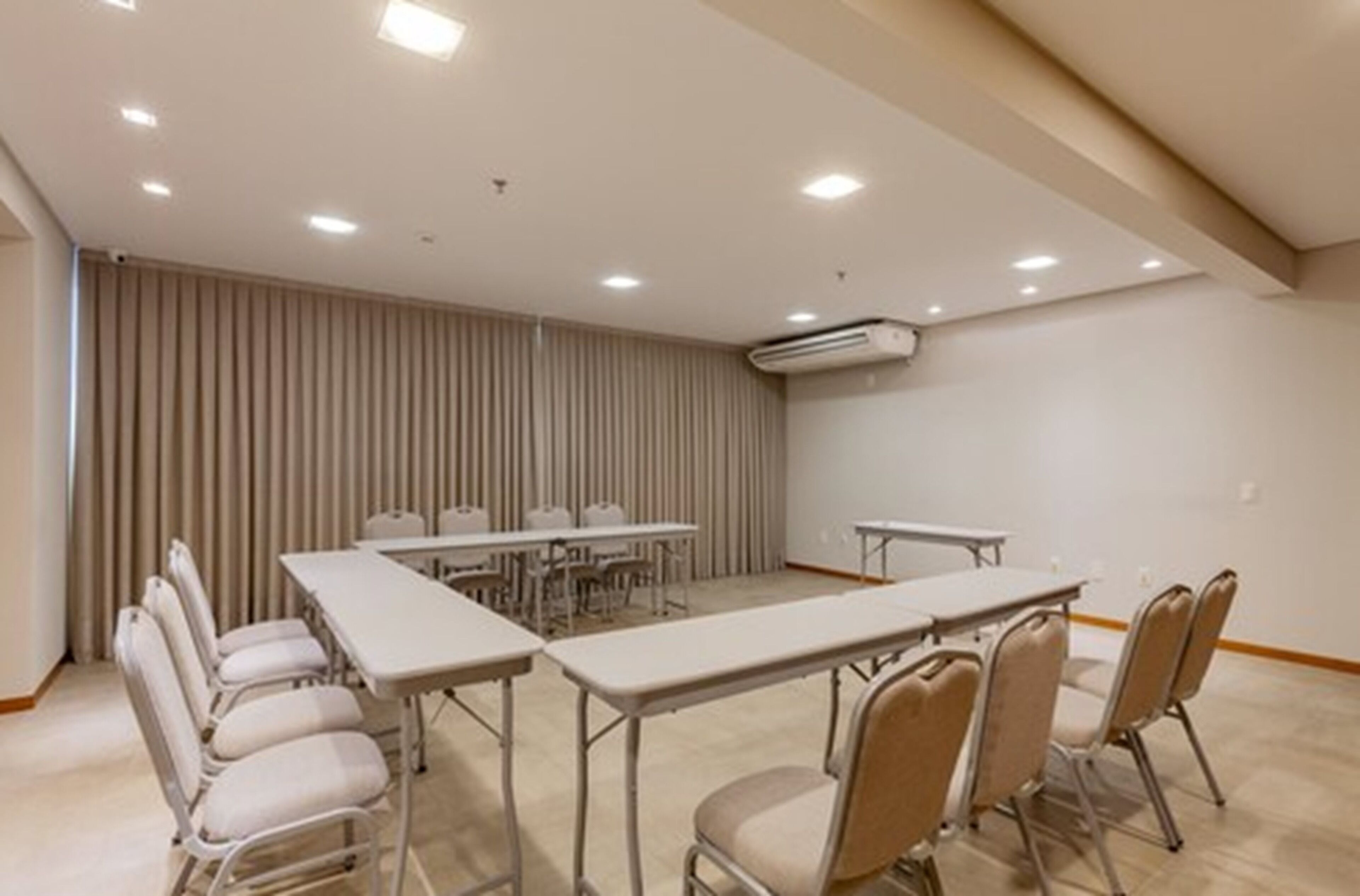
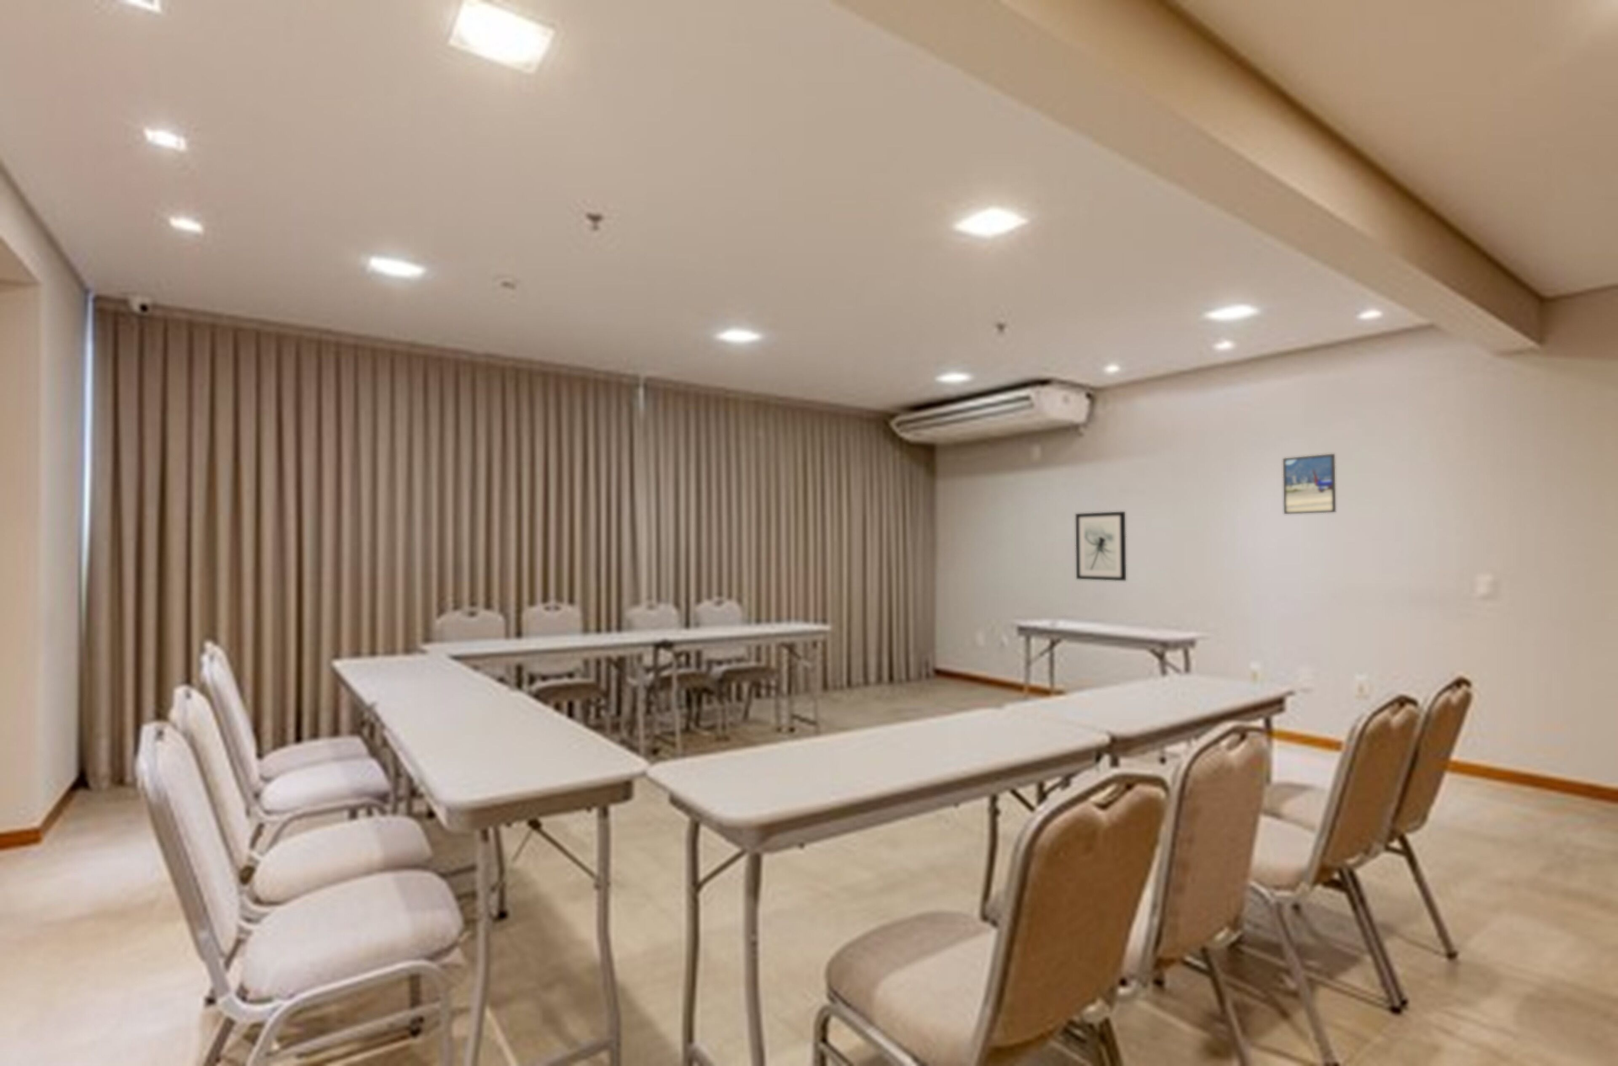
+ wall art [1074,510,1127,582]
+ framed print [1283,453,1336,515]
